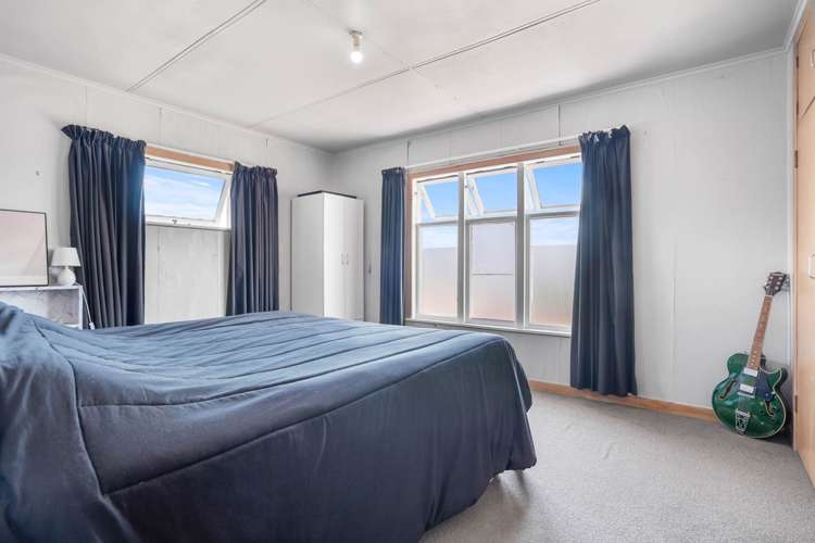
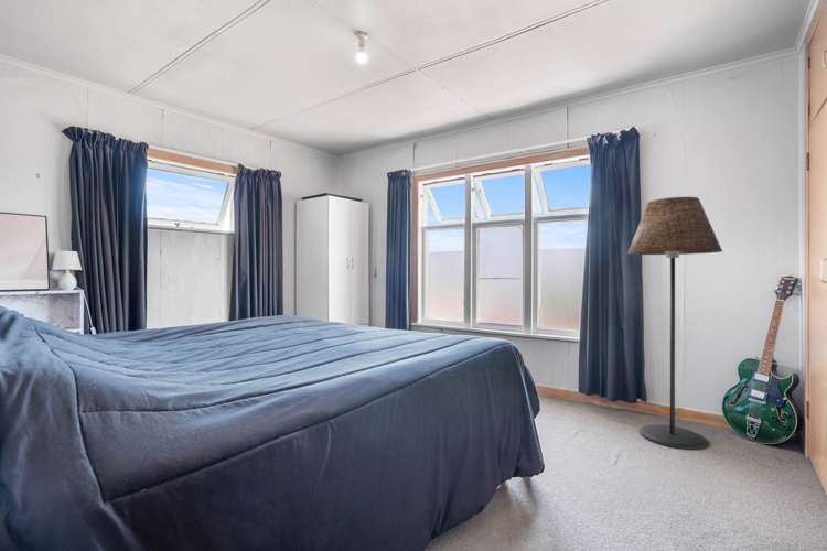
+ floor lamp [626,196,723,451]
